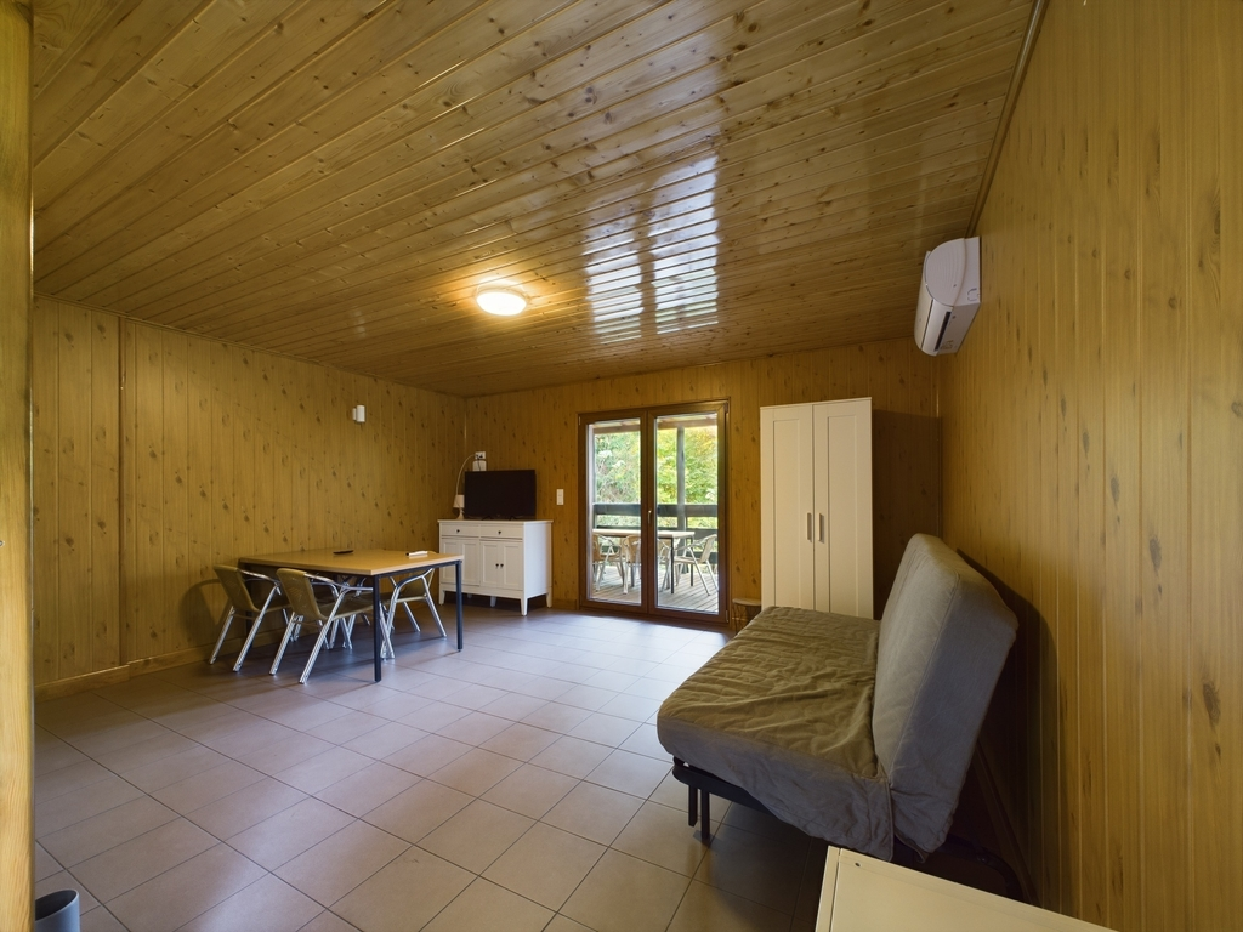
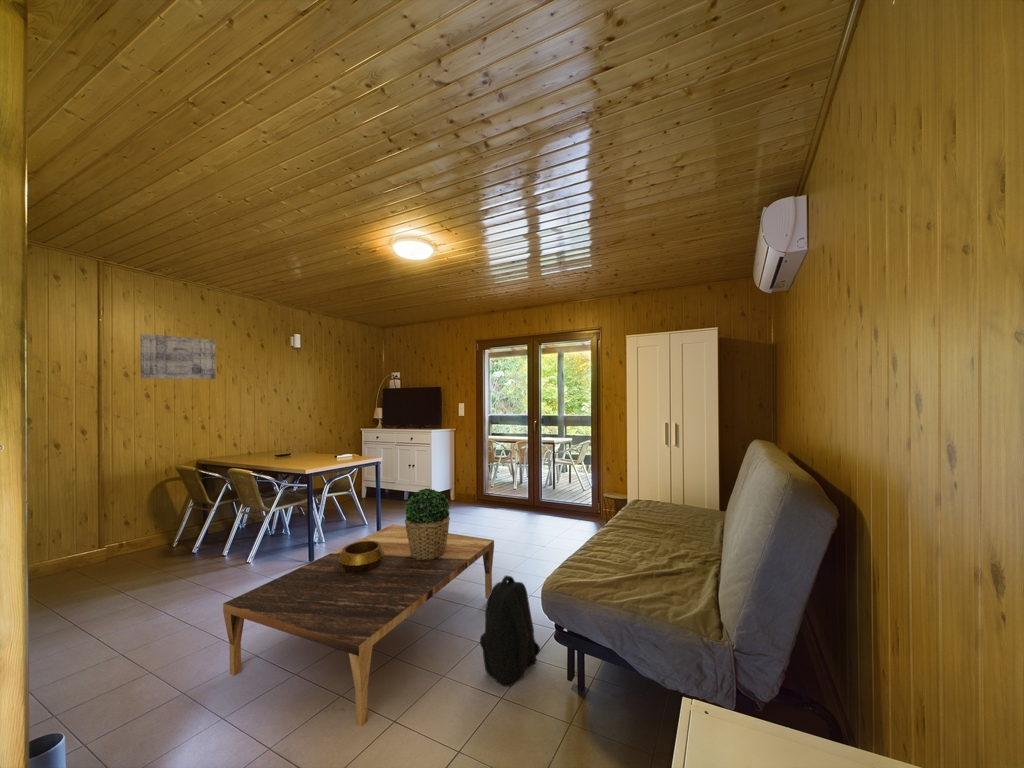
+ potted plant [404,487,451,560]
+ decorative bowl [338,541,385,573]
+ coffee table [222,524,495,728]
+ backpack [479,575,541,688]
+ wall art [139,333,216,380]
